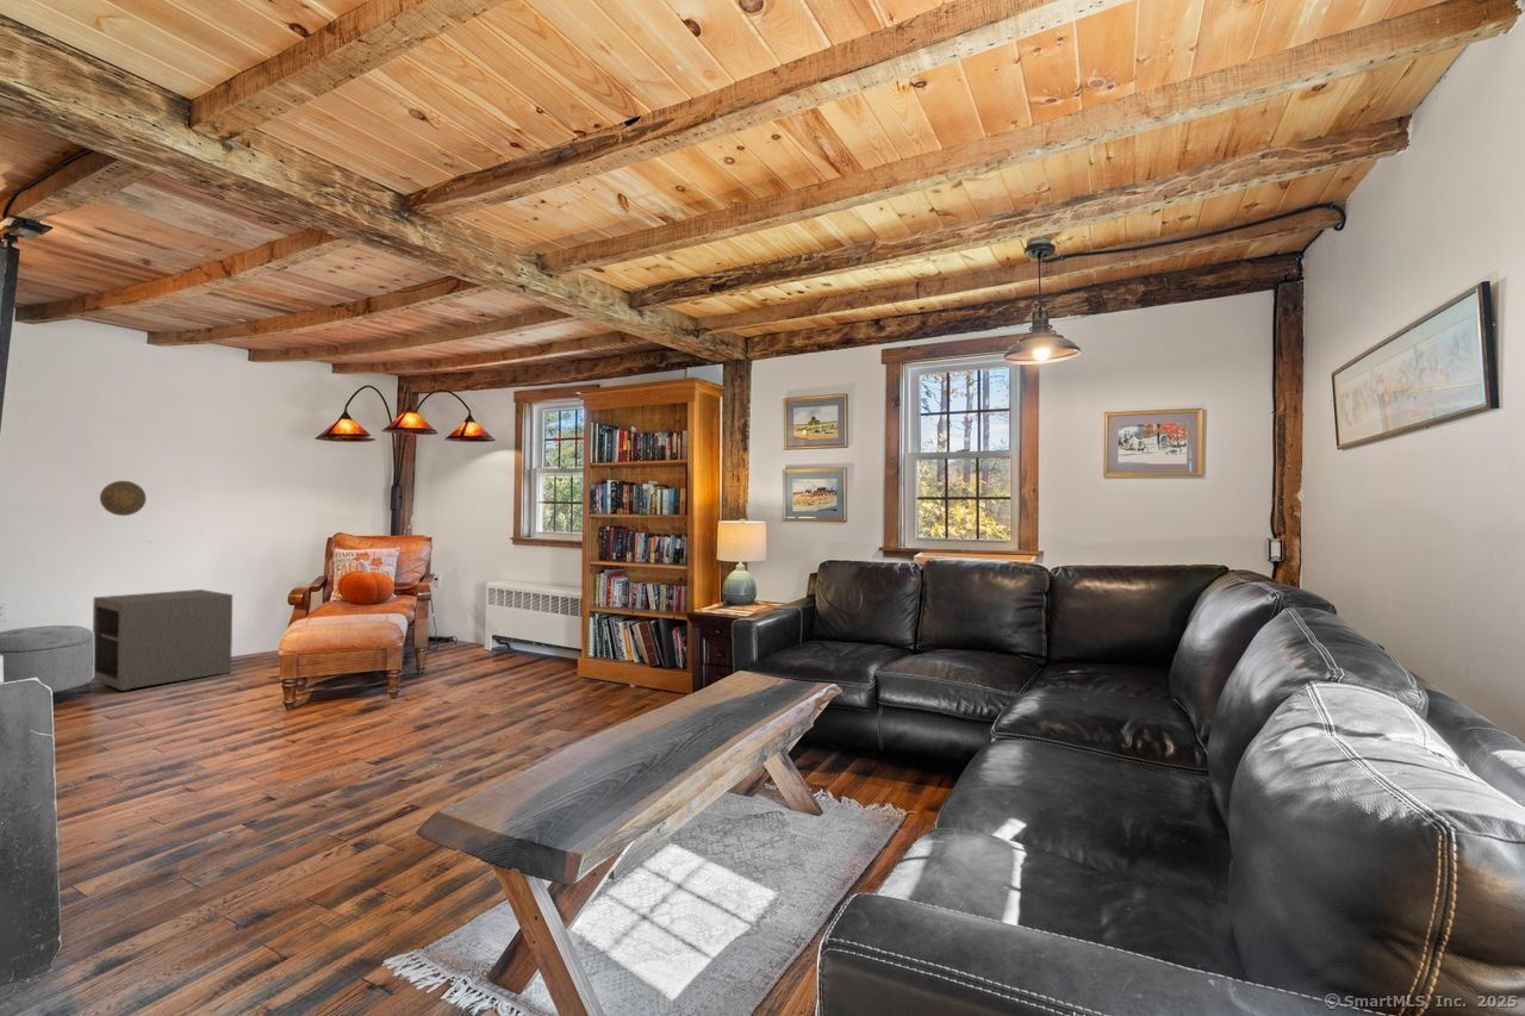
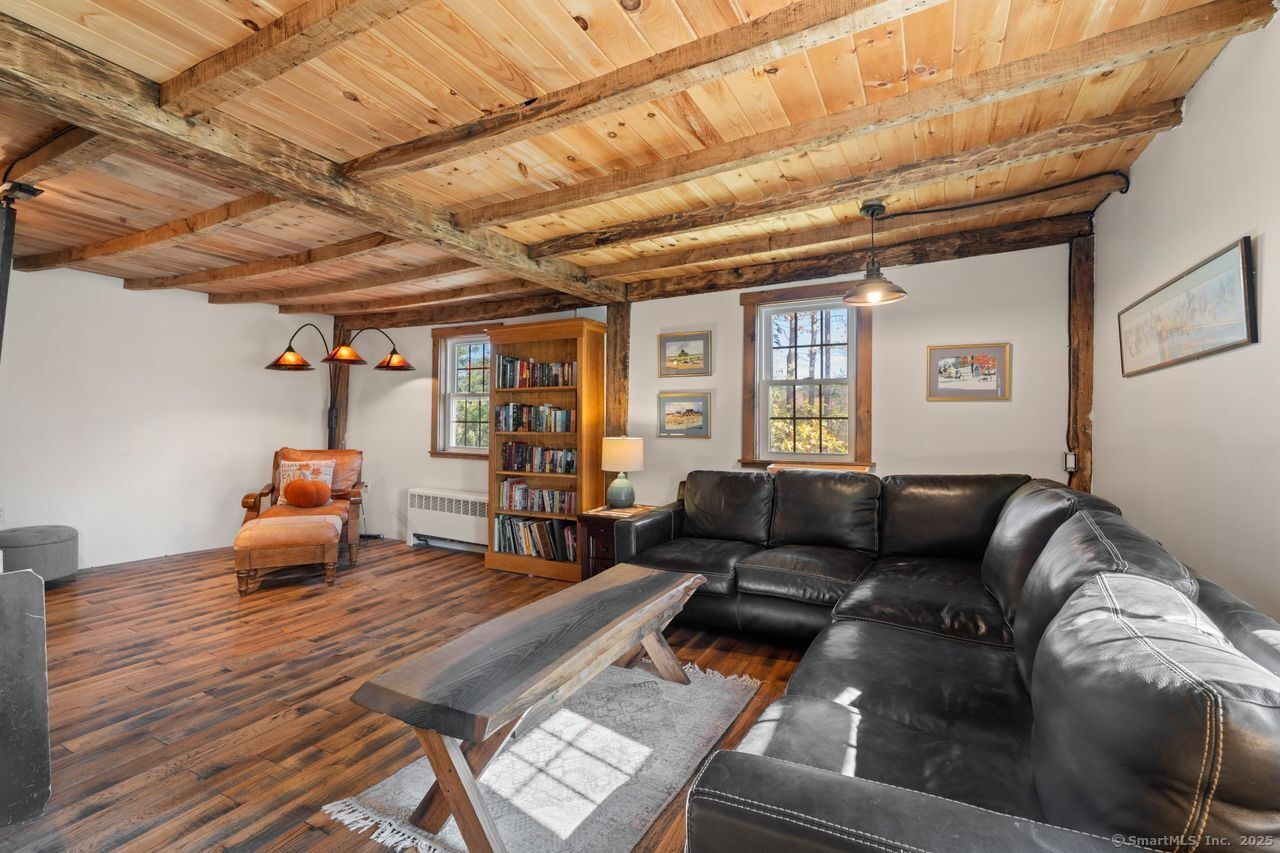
- storage cabinet [92,588,234,692]
- decorative plate [99,480,148,517]
